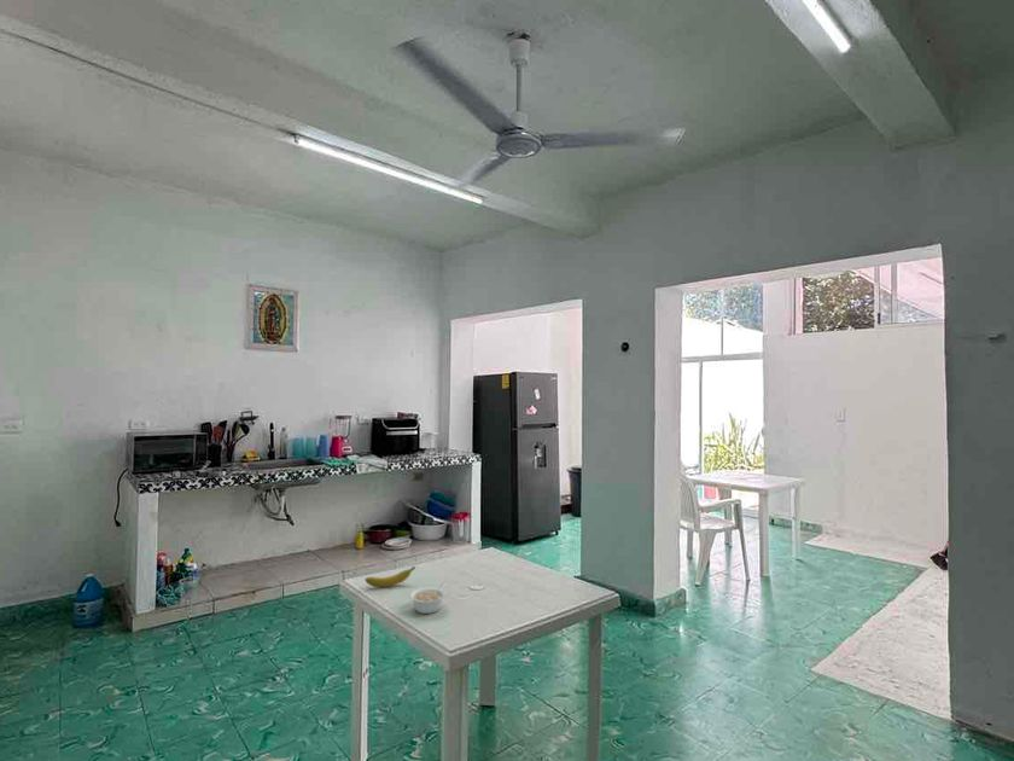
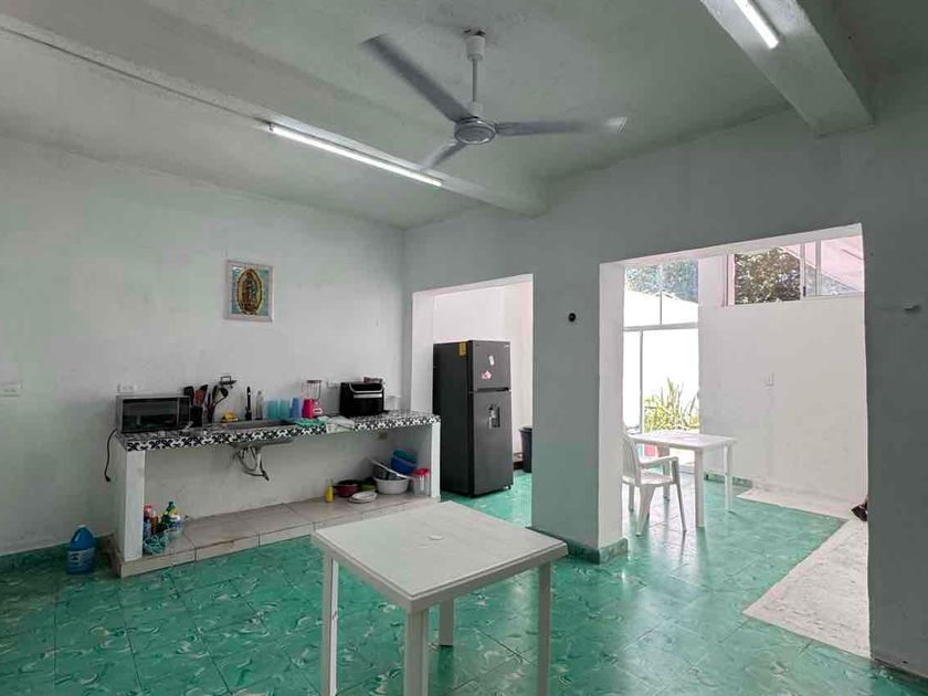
- banana [365,565,416,588]
- legume [409,582,447,615]
